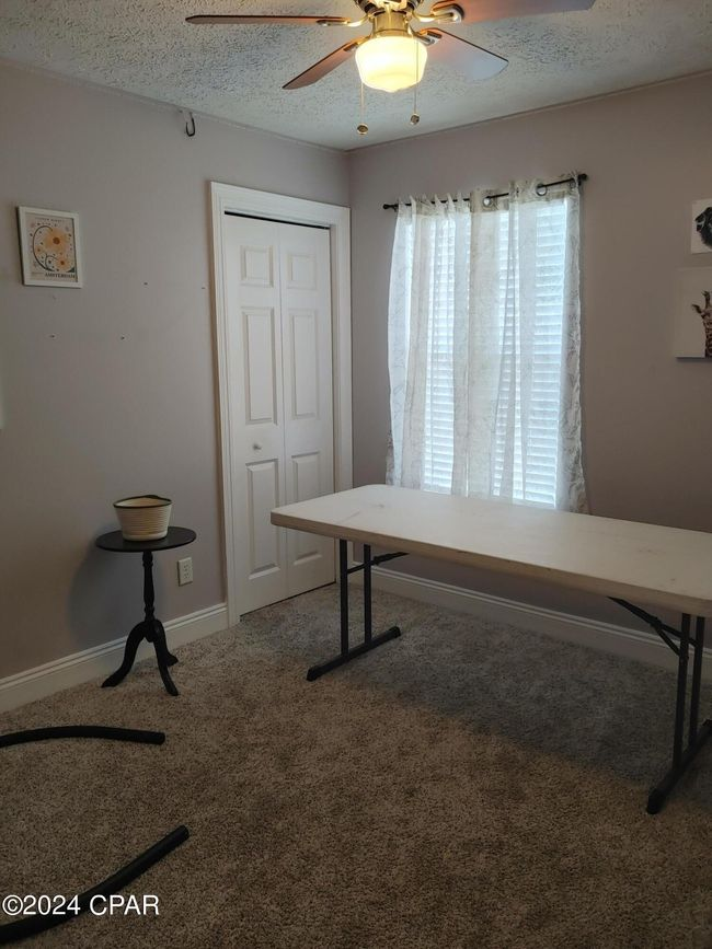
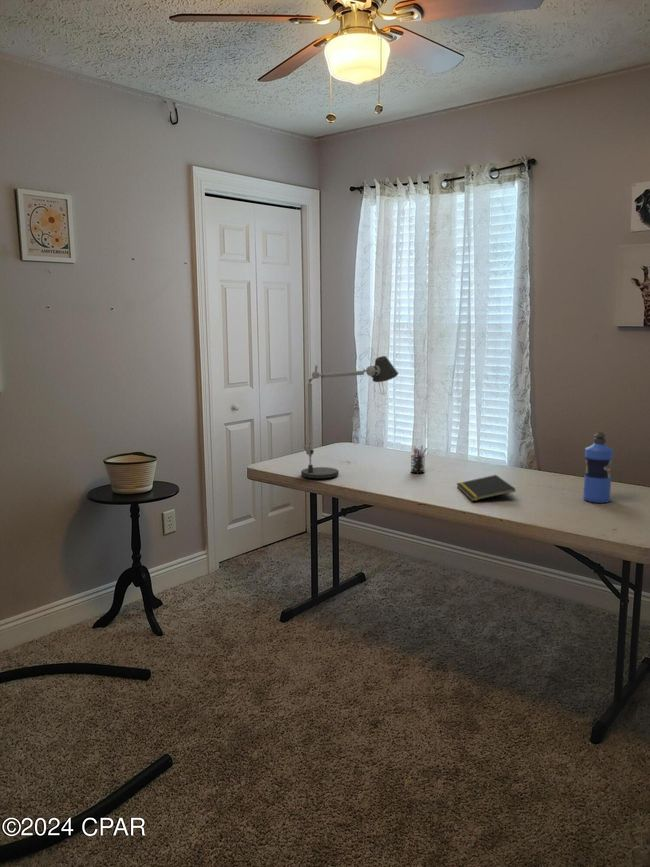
+ desk lamp [300,355,399,479]
+ water bottle [582,431,614,504]
+ pen holder [410,444,428,474]
+ notepad [455,474,516,502]
